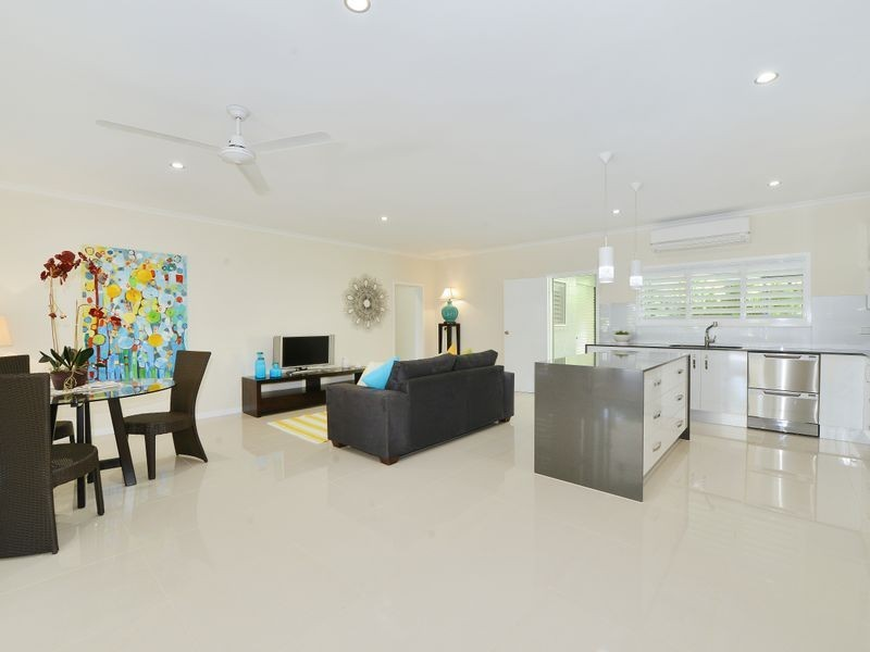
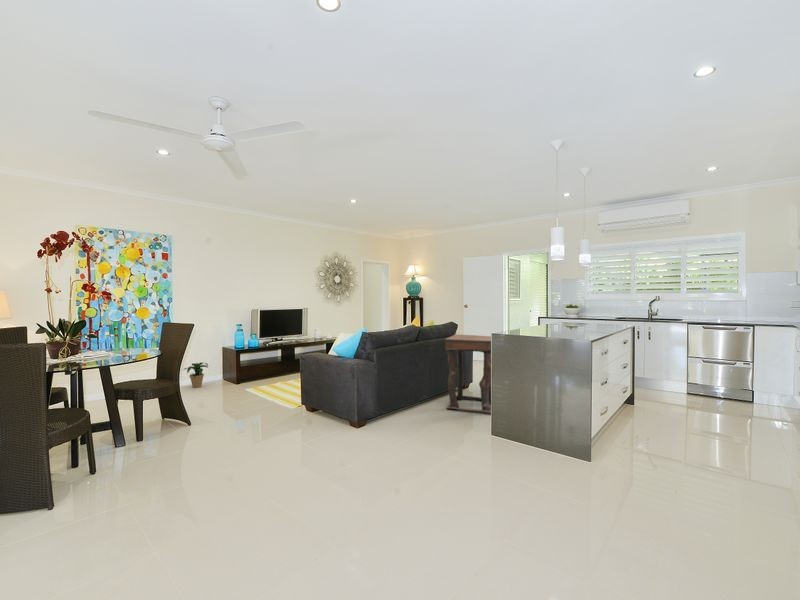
+ potted plant [183,361,209,389]
+ side table [444,334,492,416]
